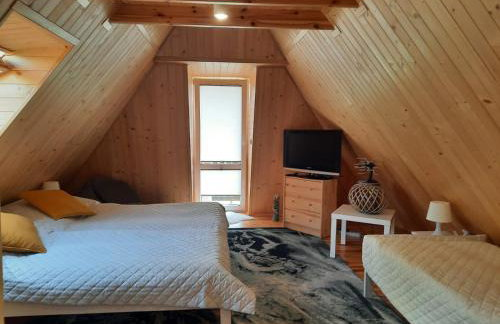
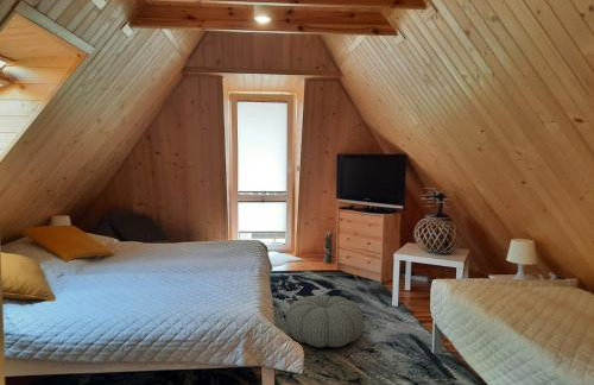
+ pouf [284,294,366,348]
